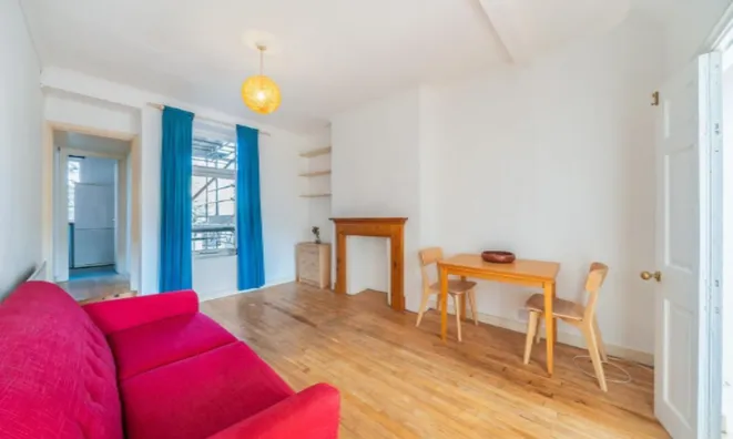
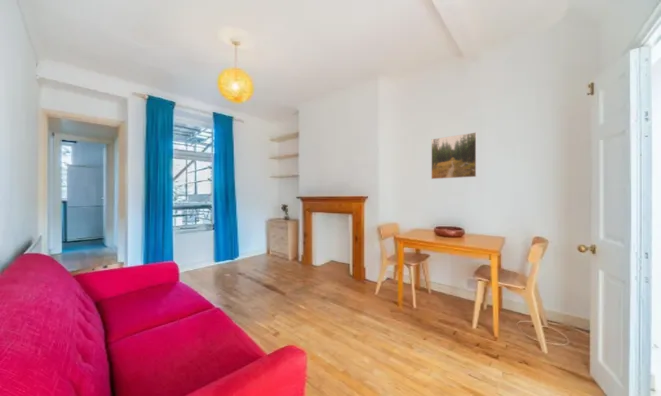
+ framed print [430,131,478,180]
